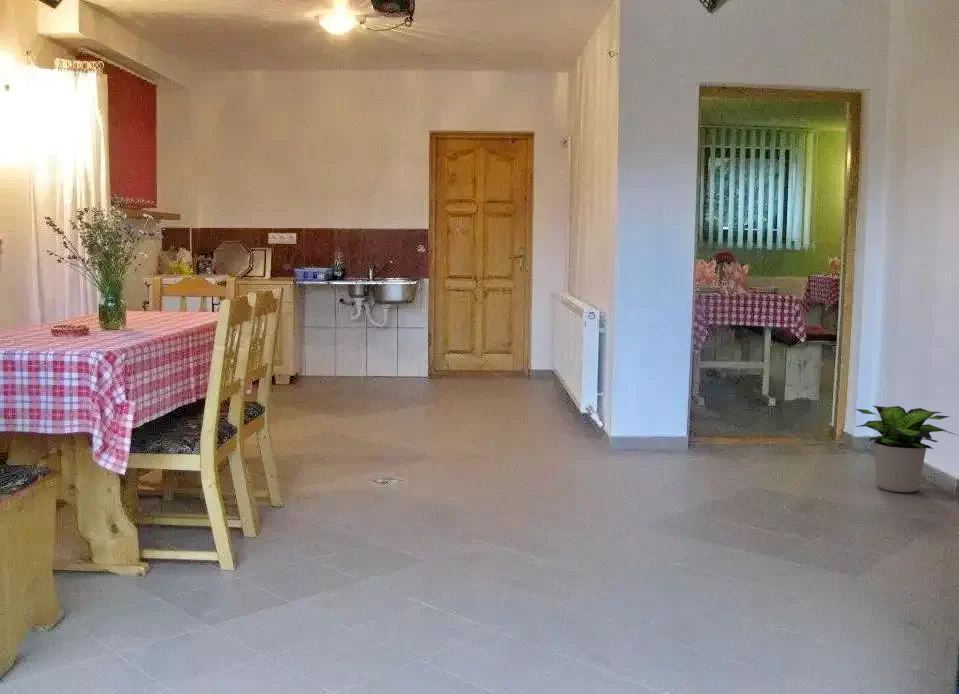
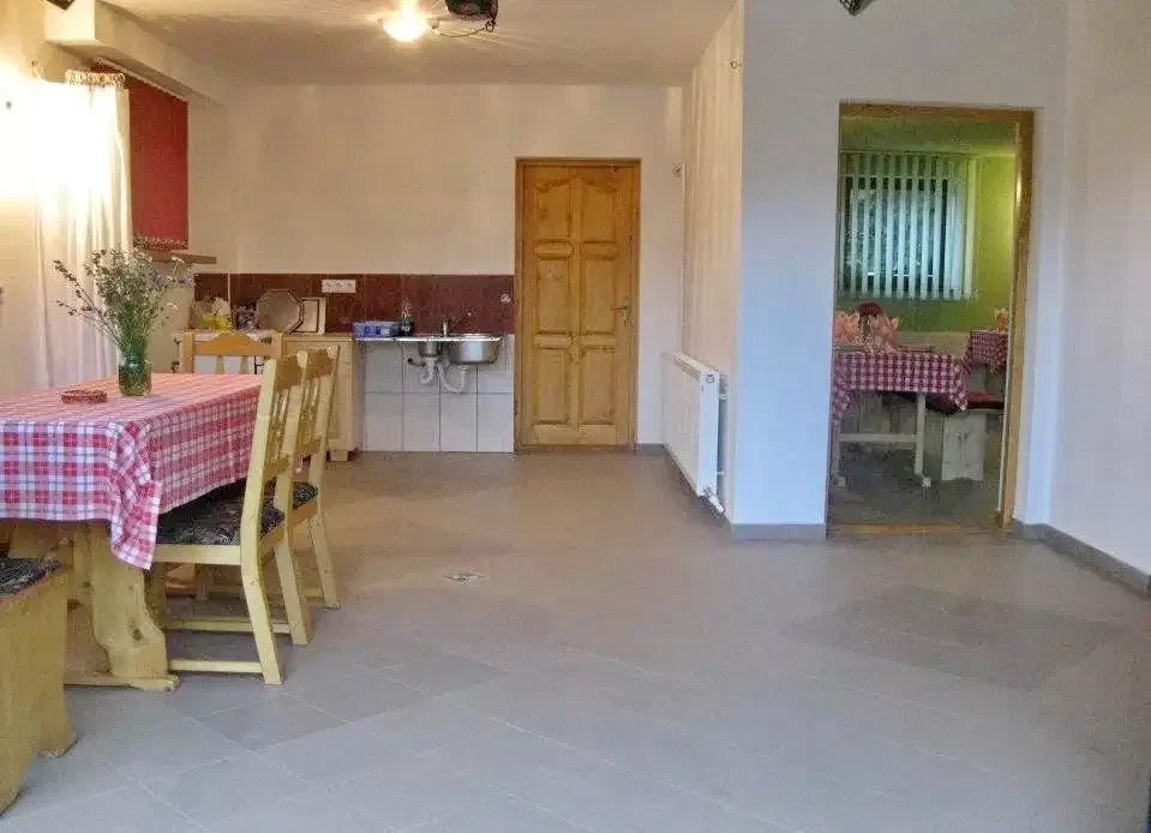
- potted plant [854,405,958,494]
